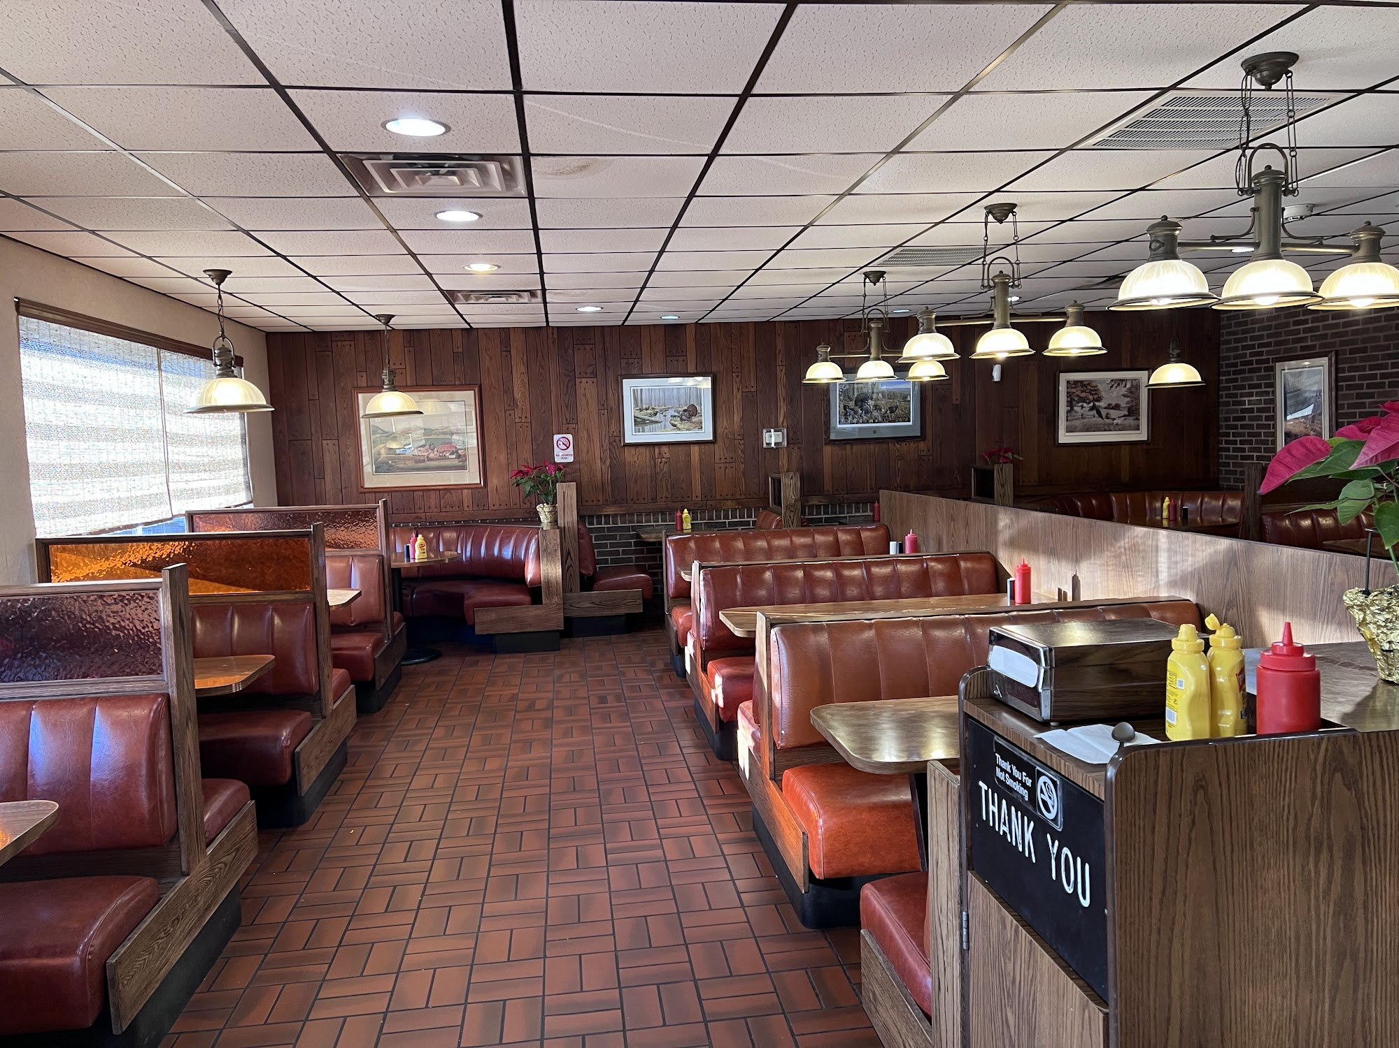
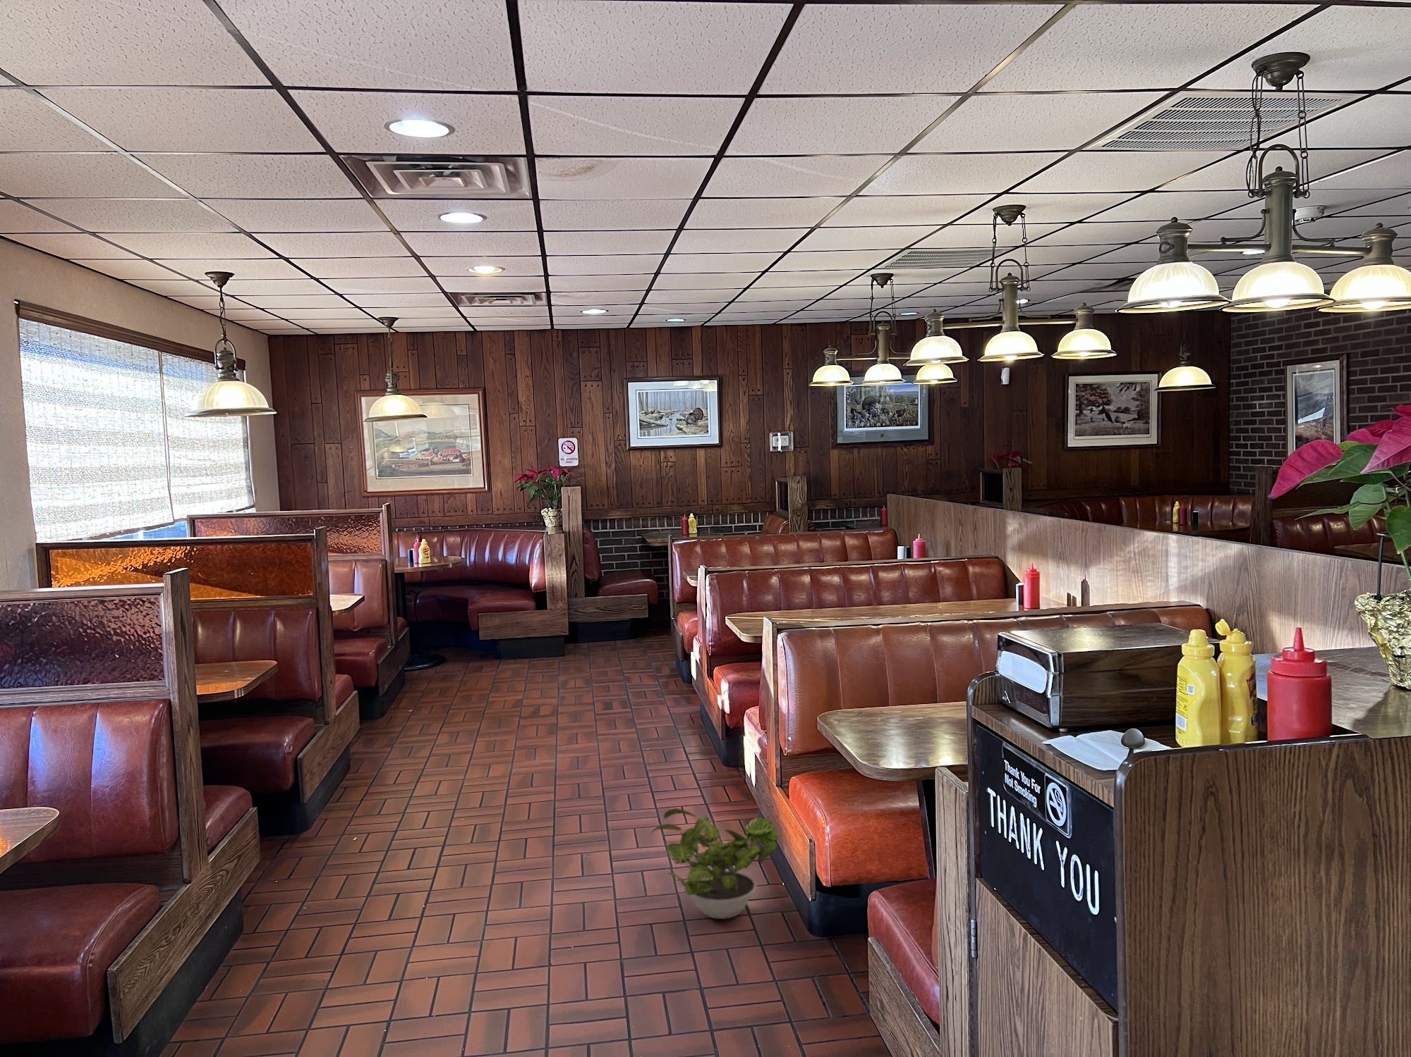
+ potted plant [649,807,780,919]
